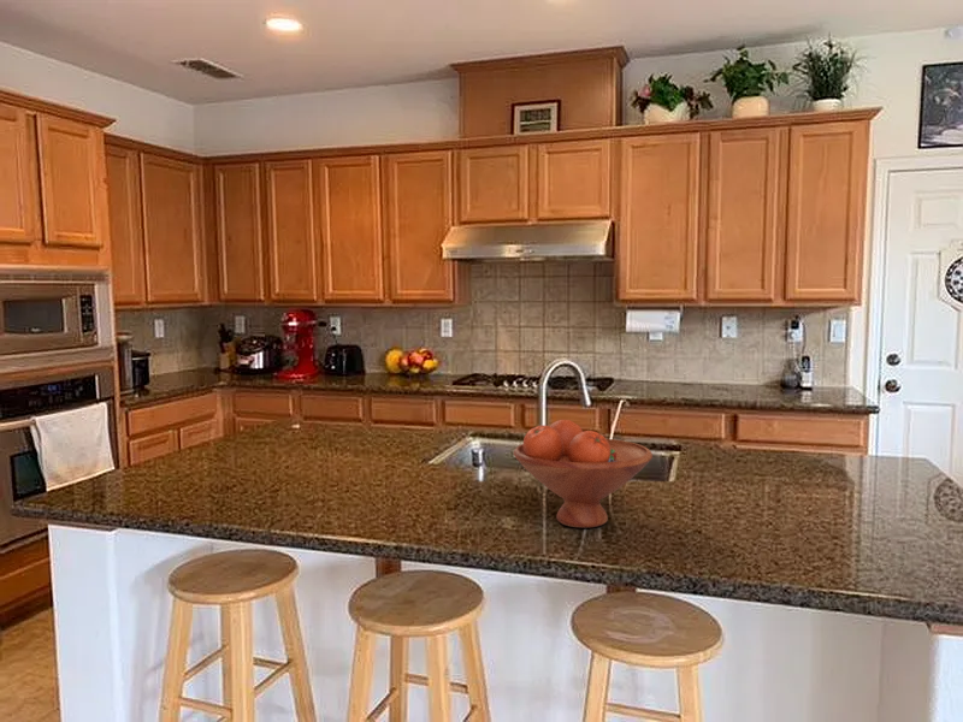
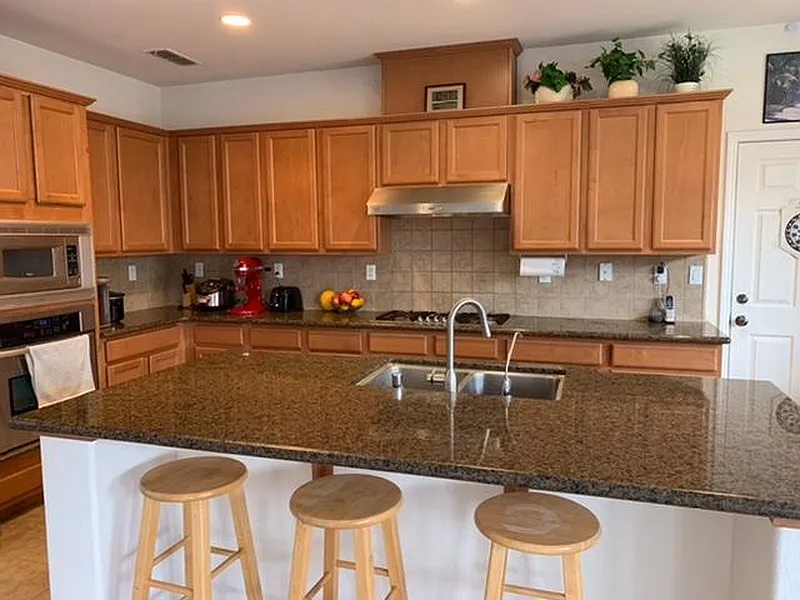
- fruit bowl [513,419,654,529]
